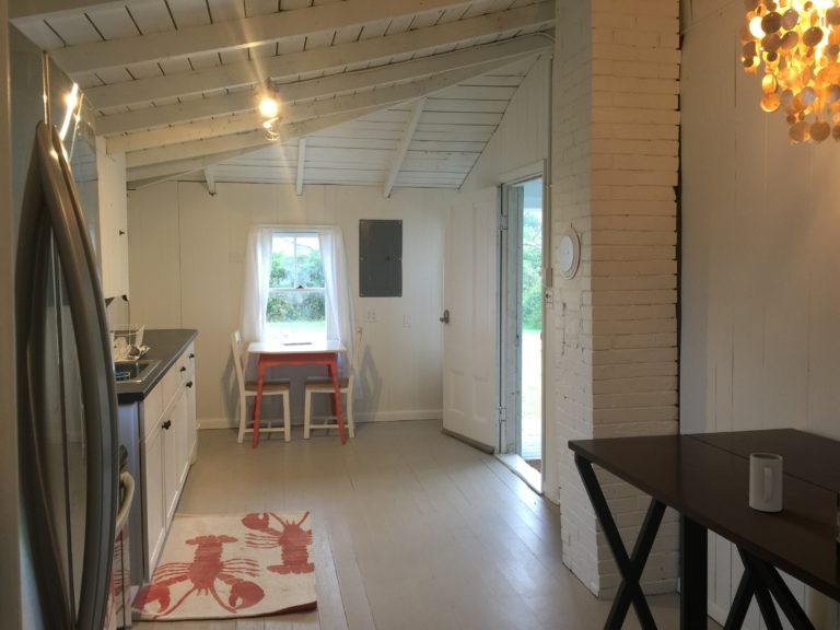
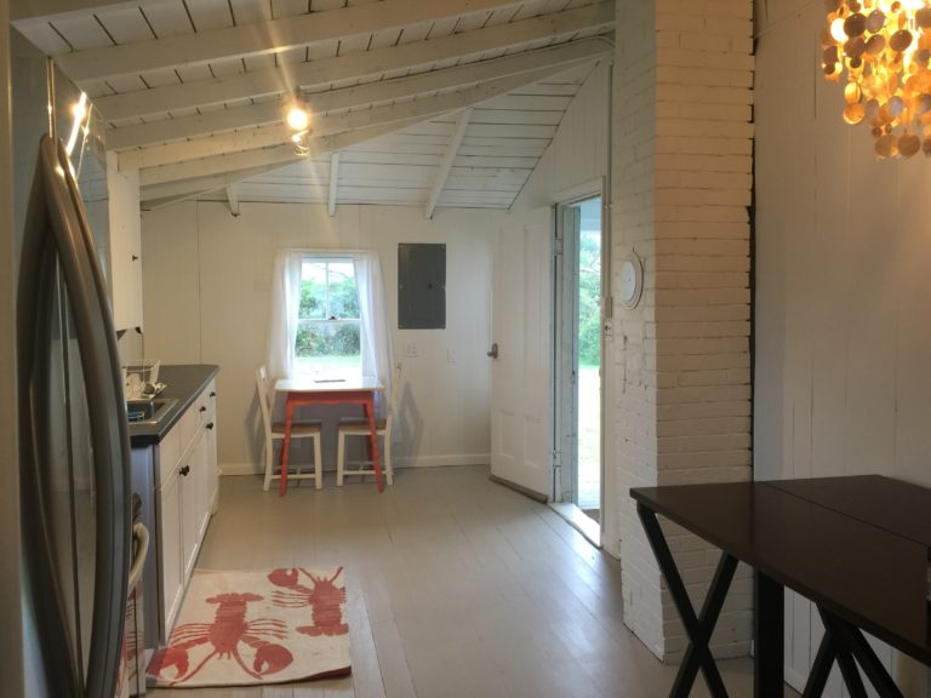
- mug [748,452,783,513]
